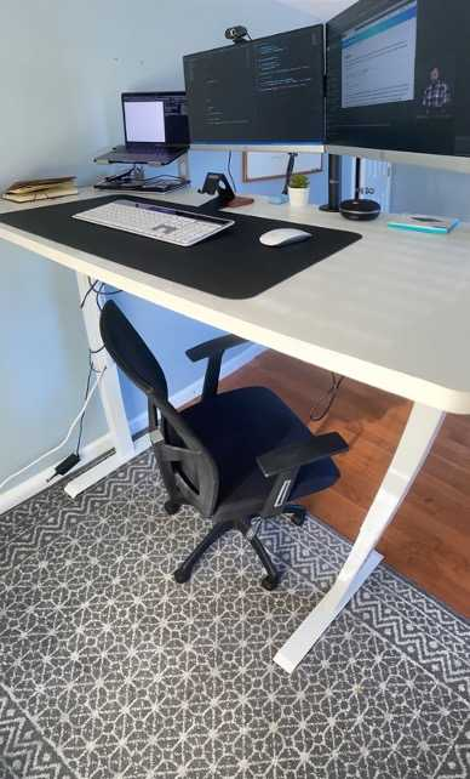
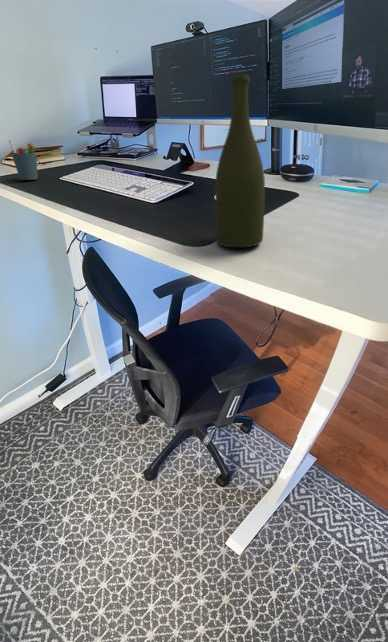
+ pen holder [8,139,39,181]
+ bottle [214,74,266,248]
